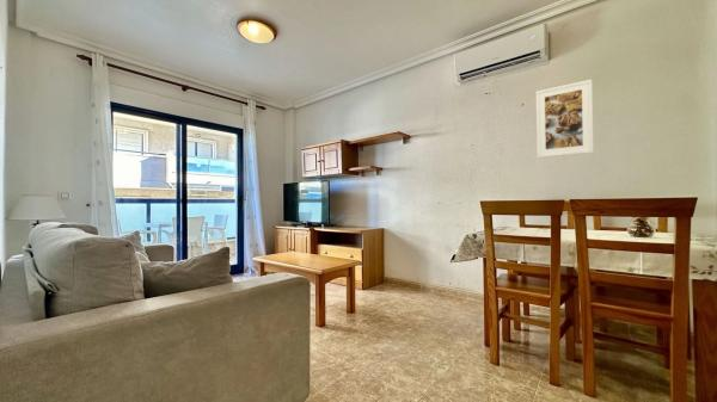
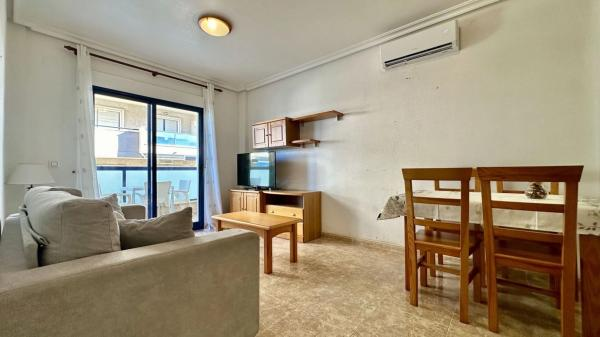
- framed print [535,79,595,159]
